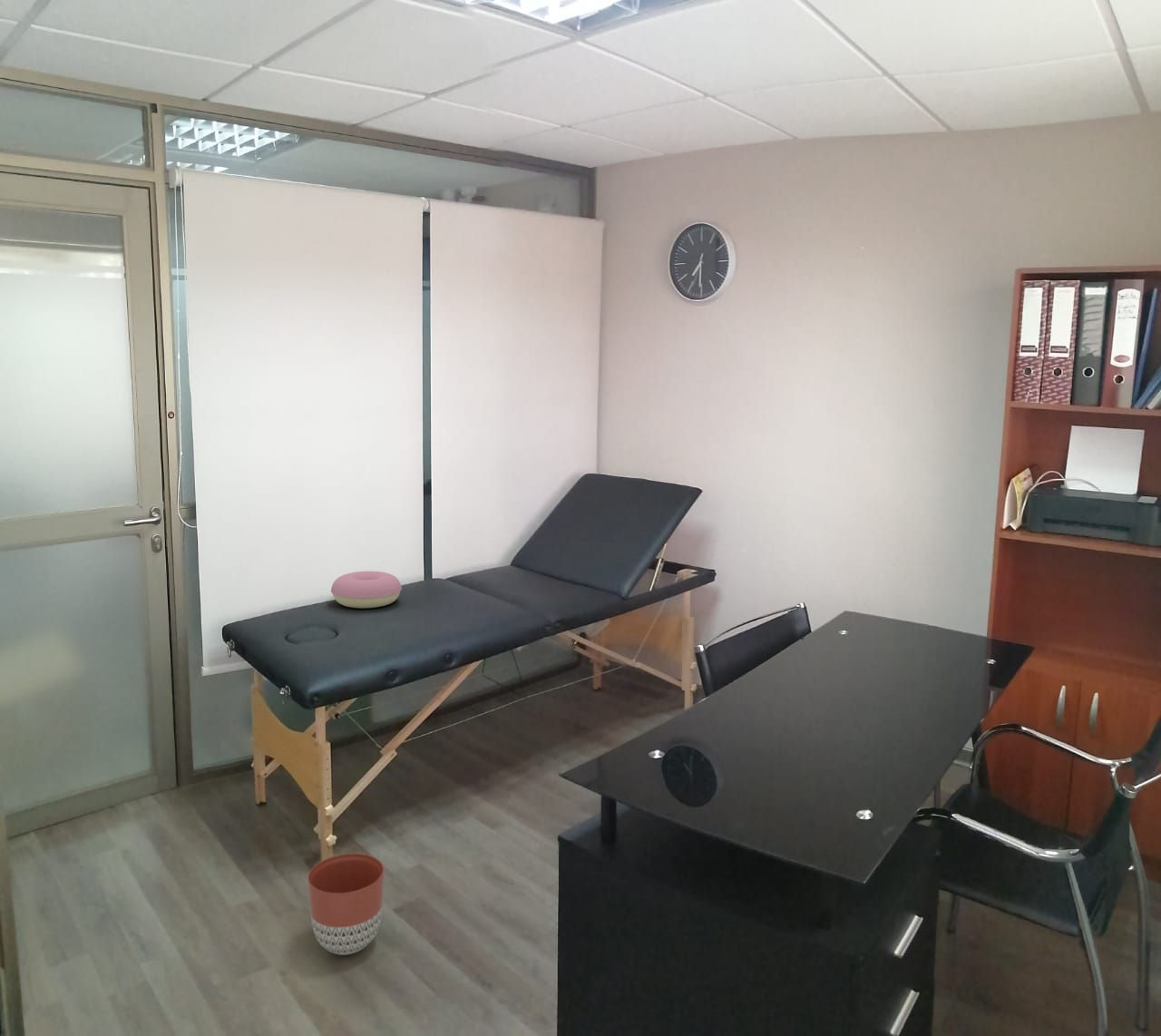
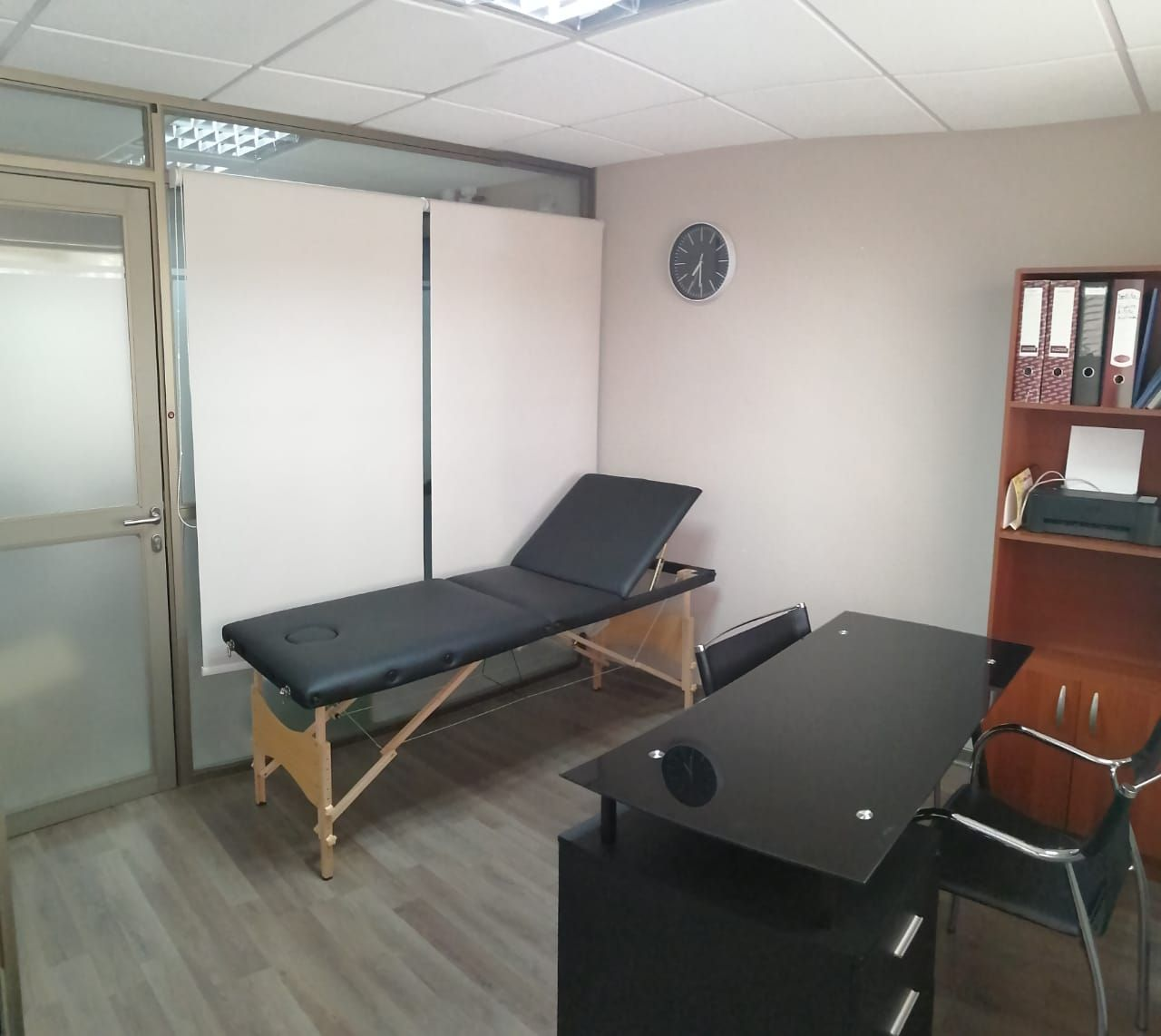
- cushion [330,571,403,609]
- planter [307,853,385,956]
